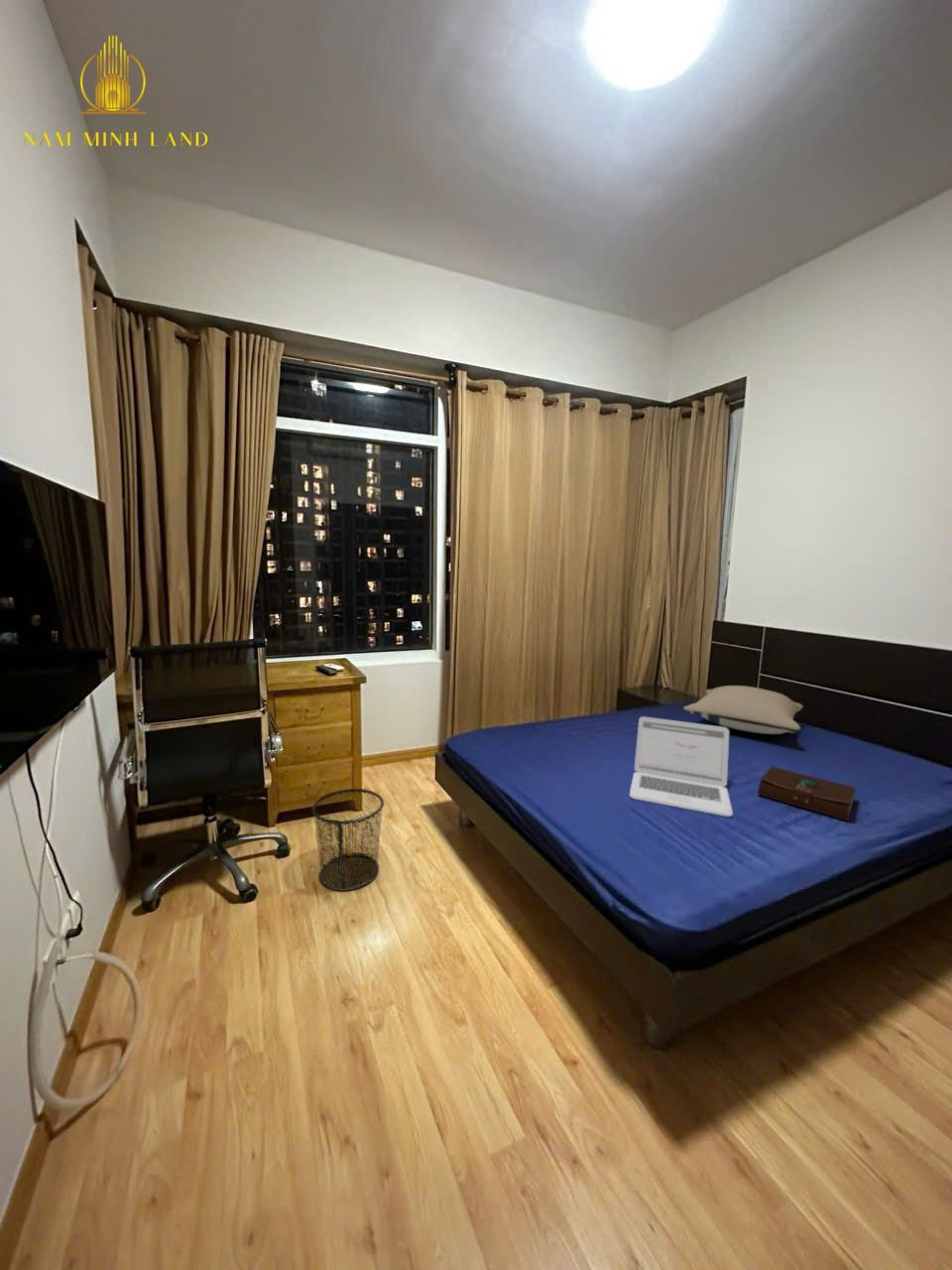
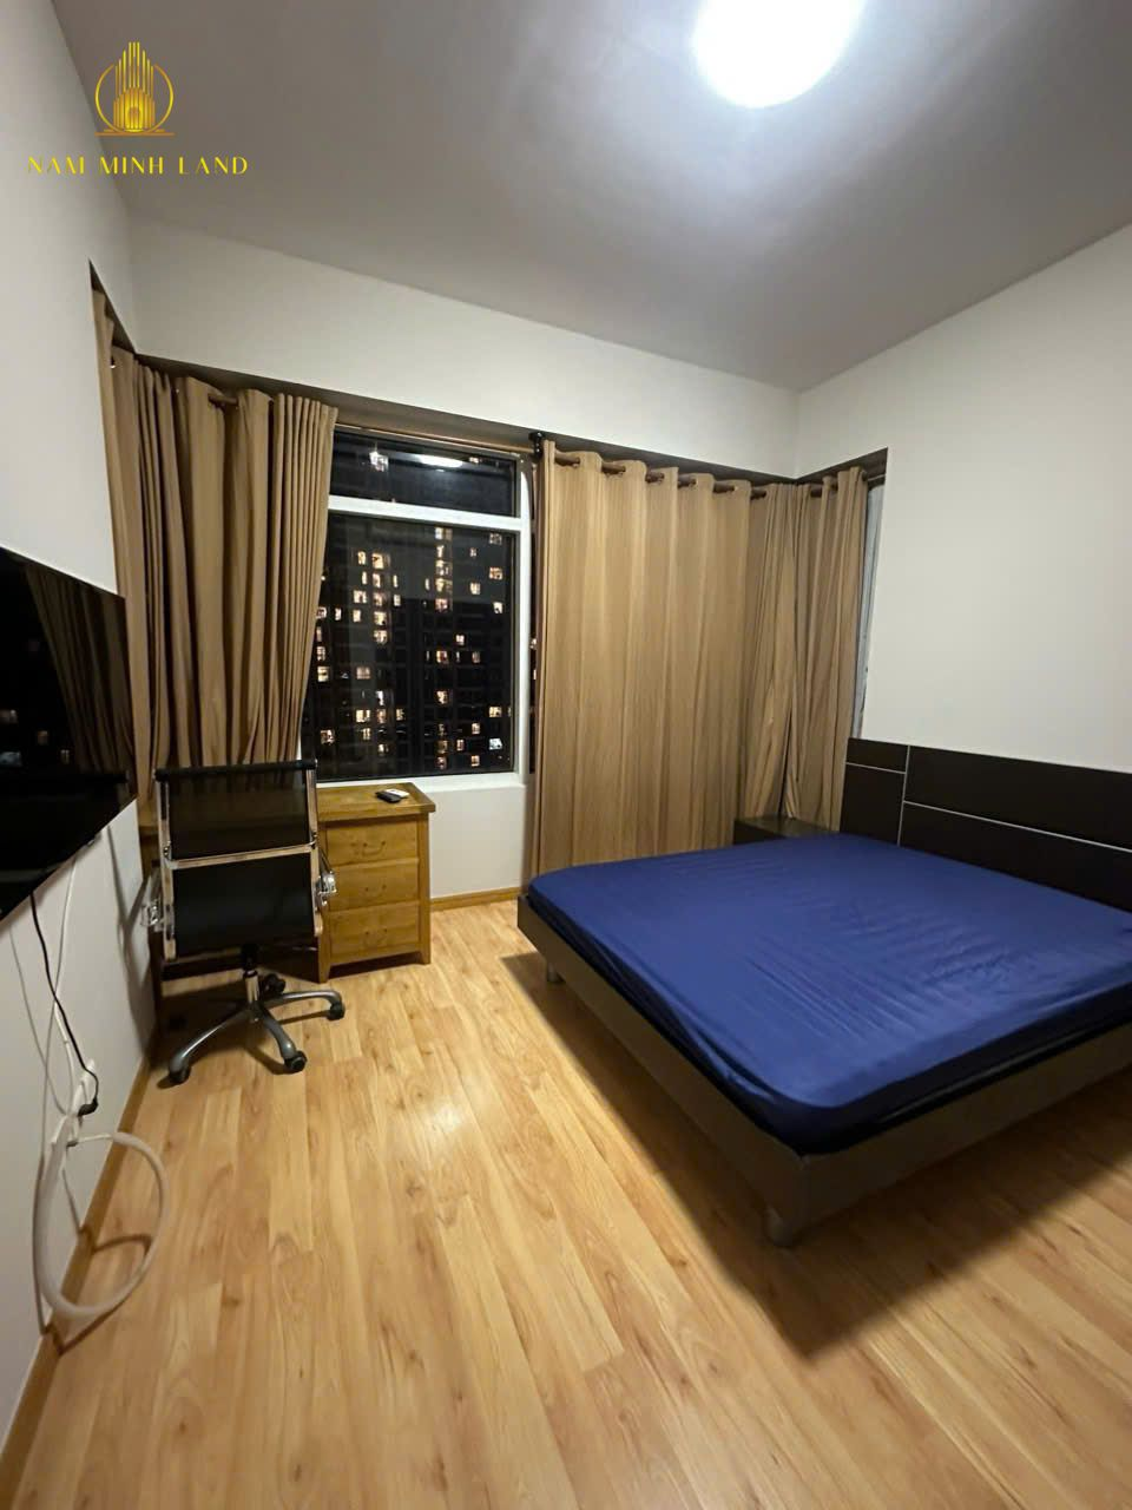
- book [757,765,857,822]
- waste bin [311,788,385,892]
- pillow [682,685,804,735]
- laptop [629,715,734,818]
